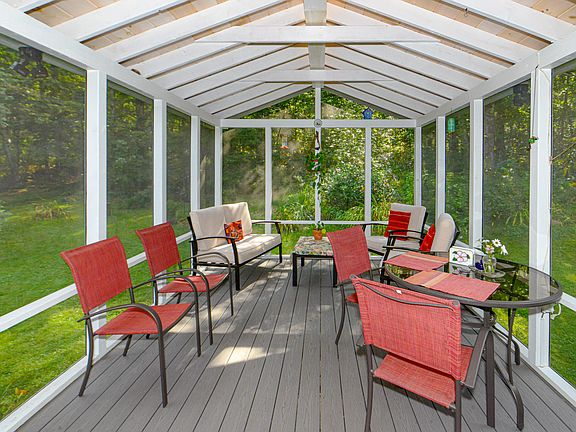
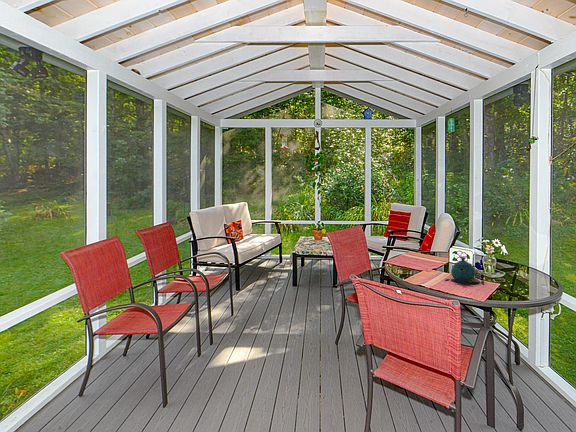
+ teapot [444,256,485,285]
